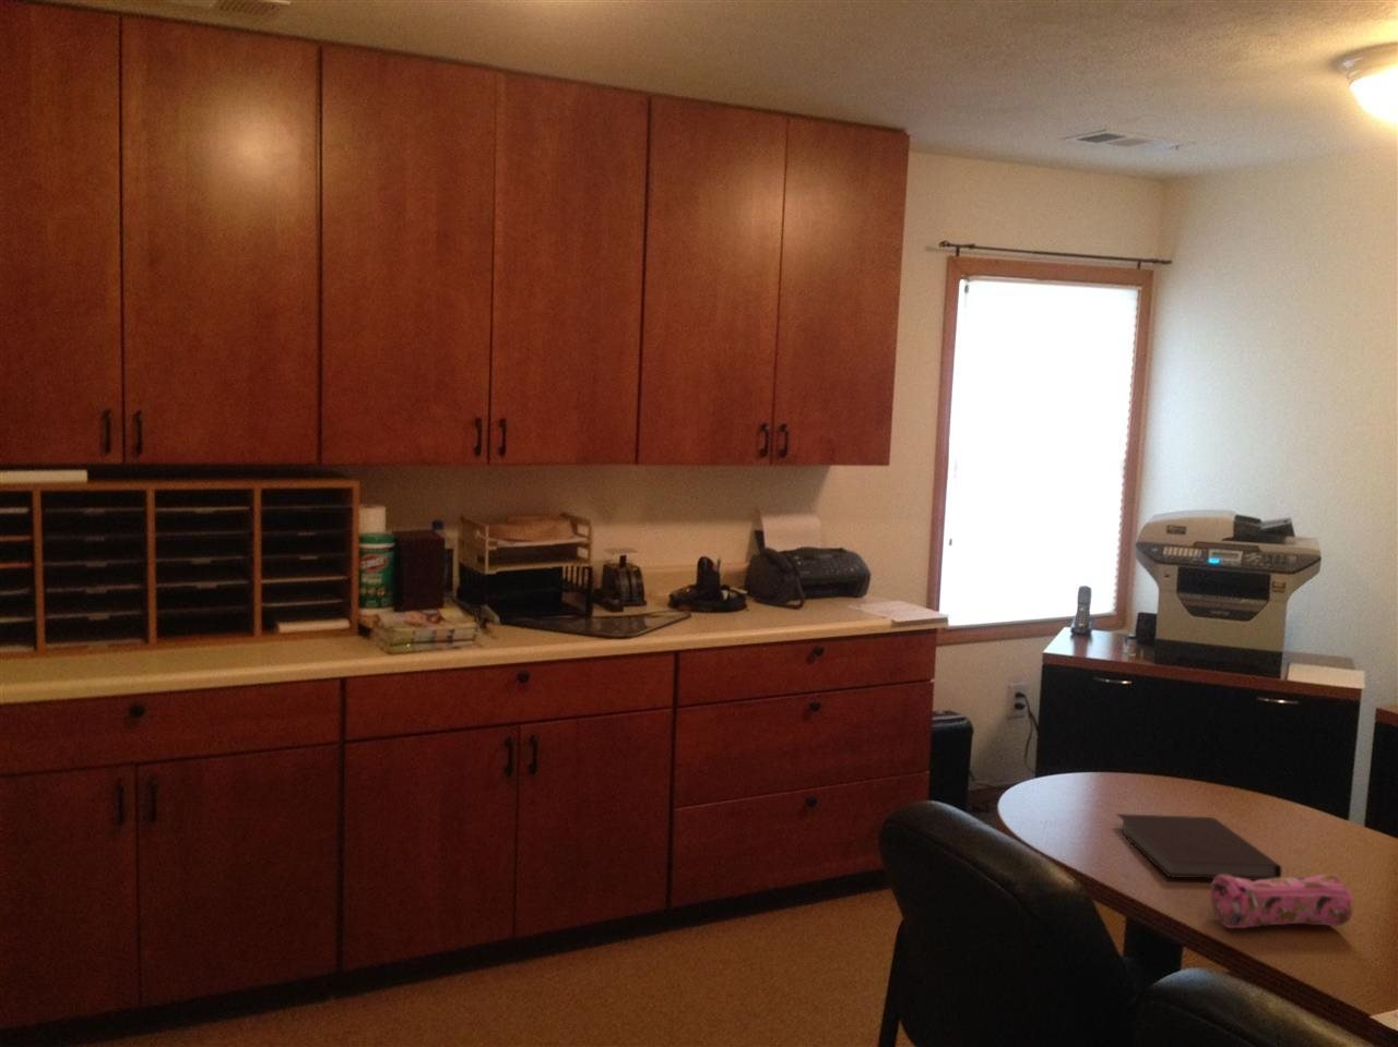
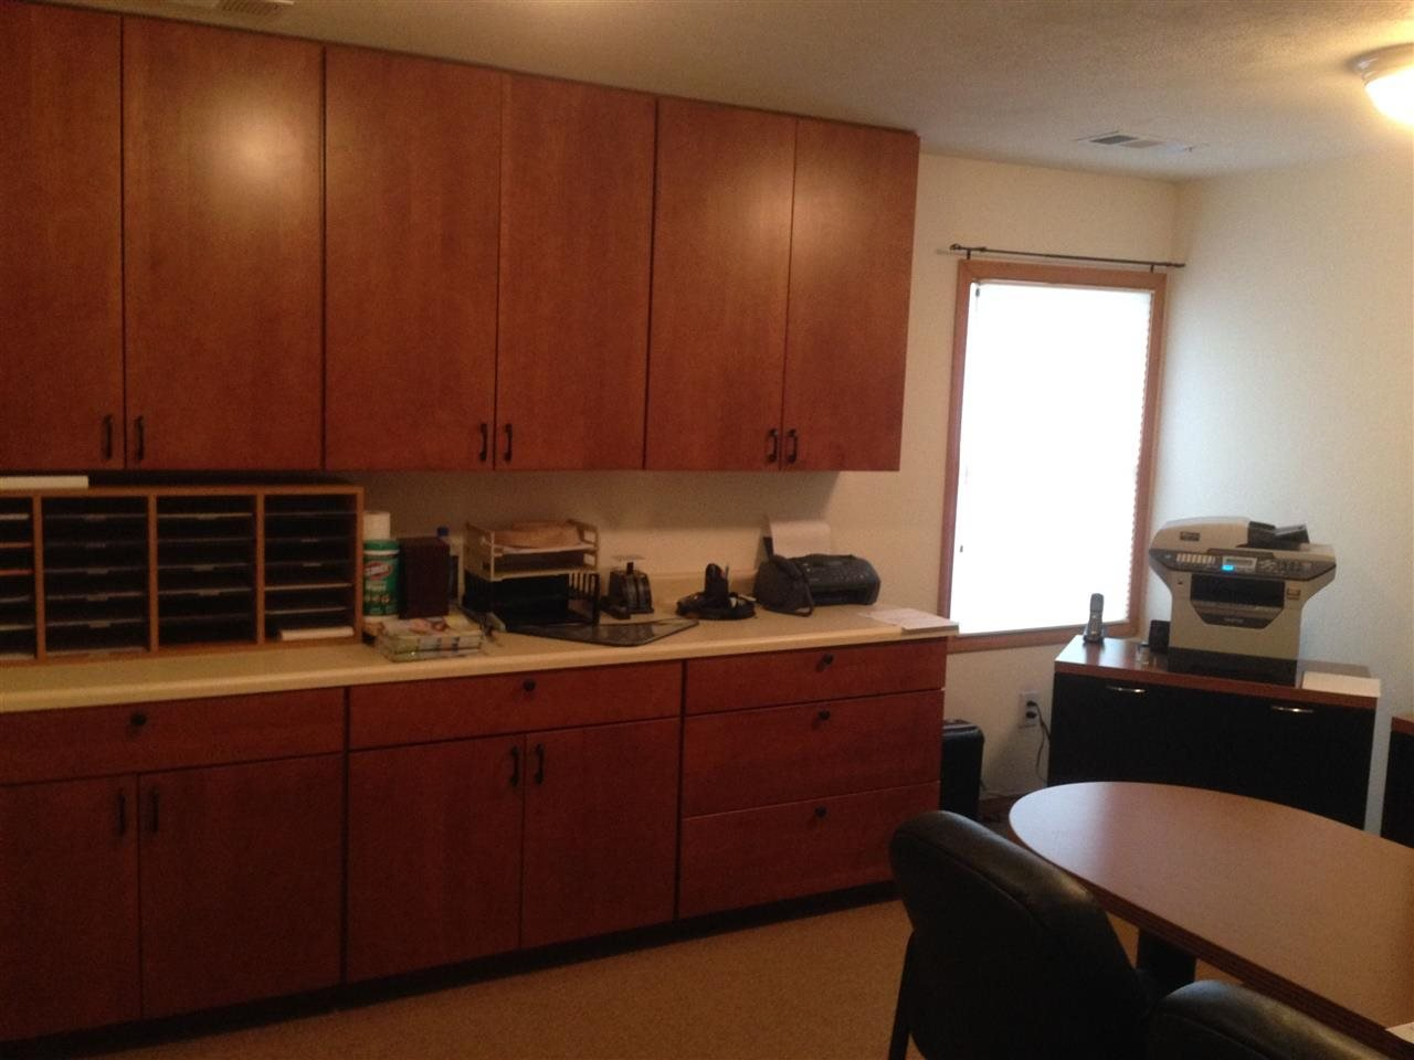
- pencil case [1209,872,1355,929]
- notebook [1115,813,1282,881]
